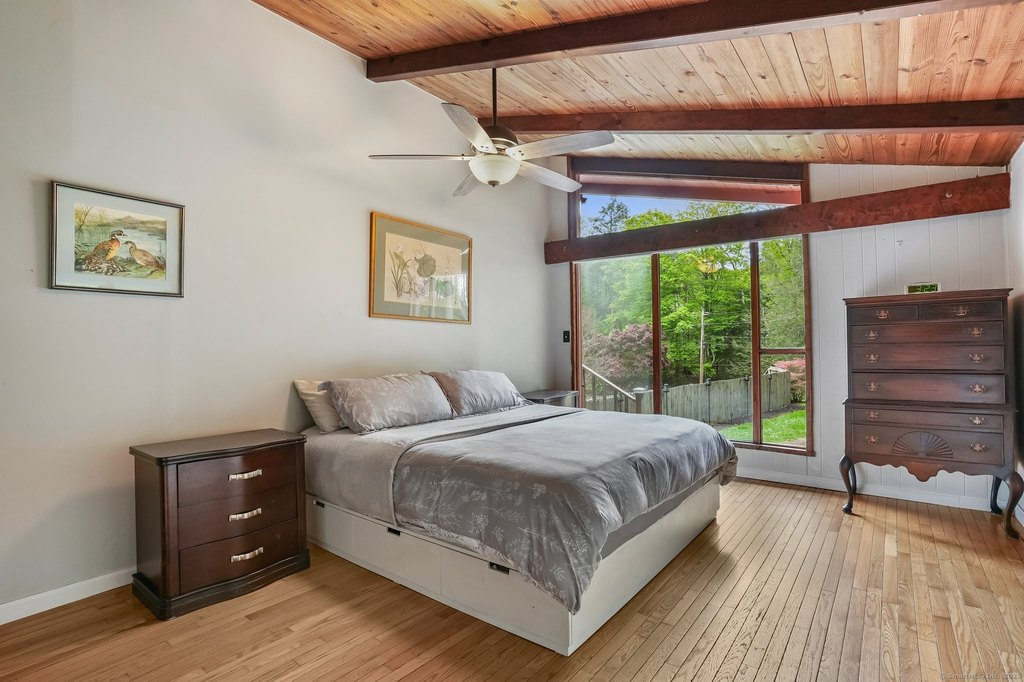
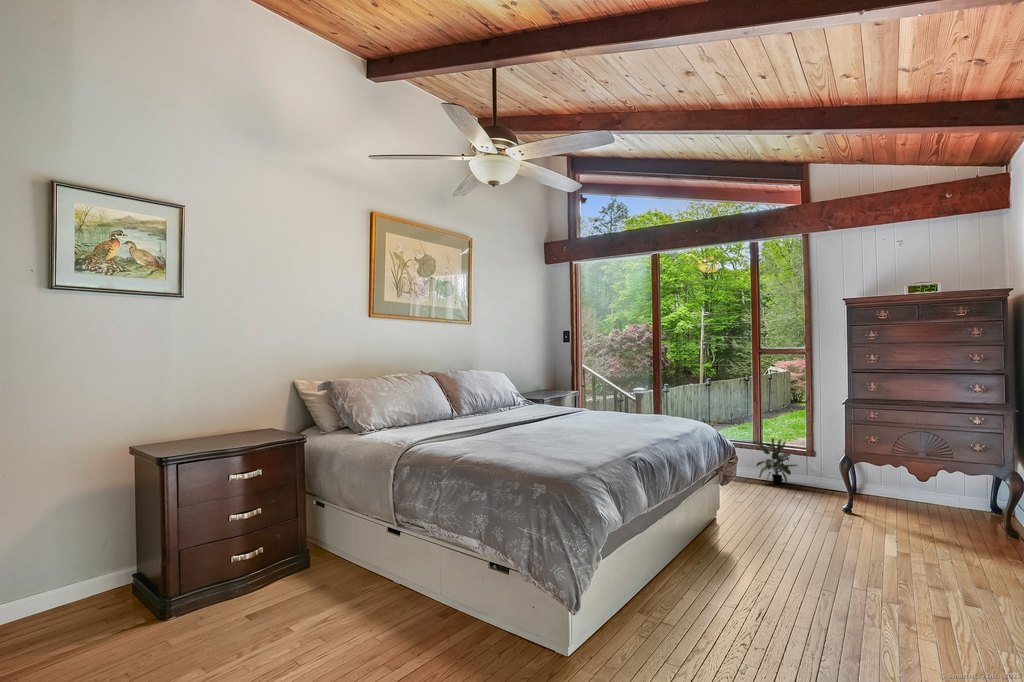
+ potted plant [755,437,799,485]
